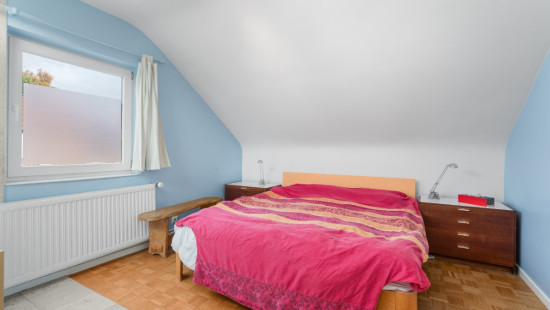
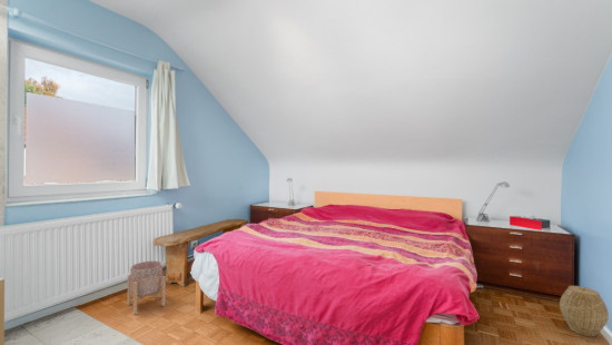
+ woven basket [559,285,610,337]
+ planter [127,260,167,316]
